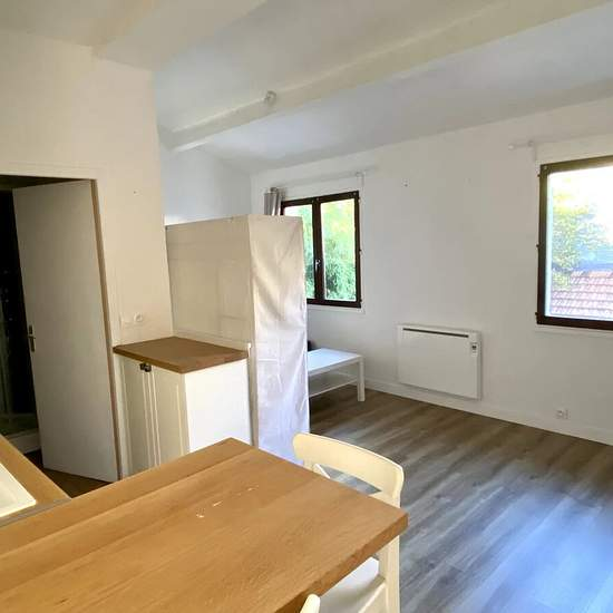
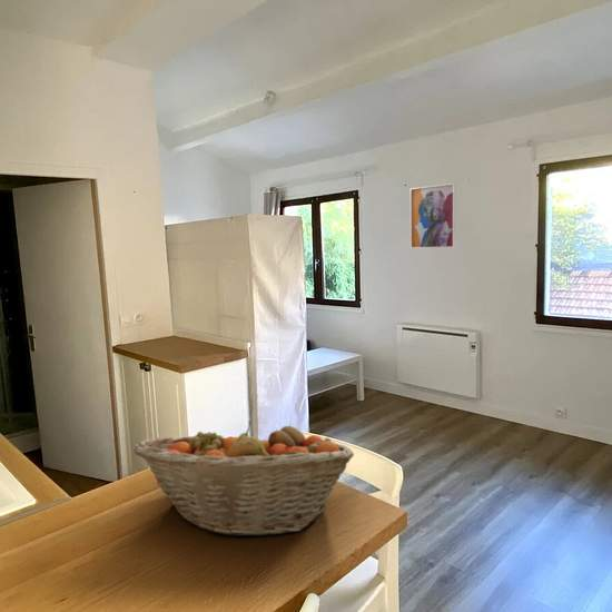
+ wall art [409,182,456,249]
+ fruit basket [132,419,355,537]
